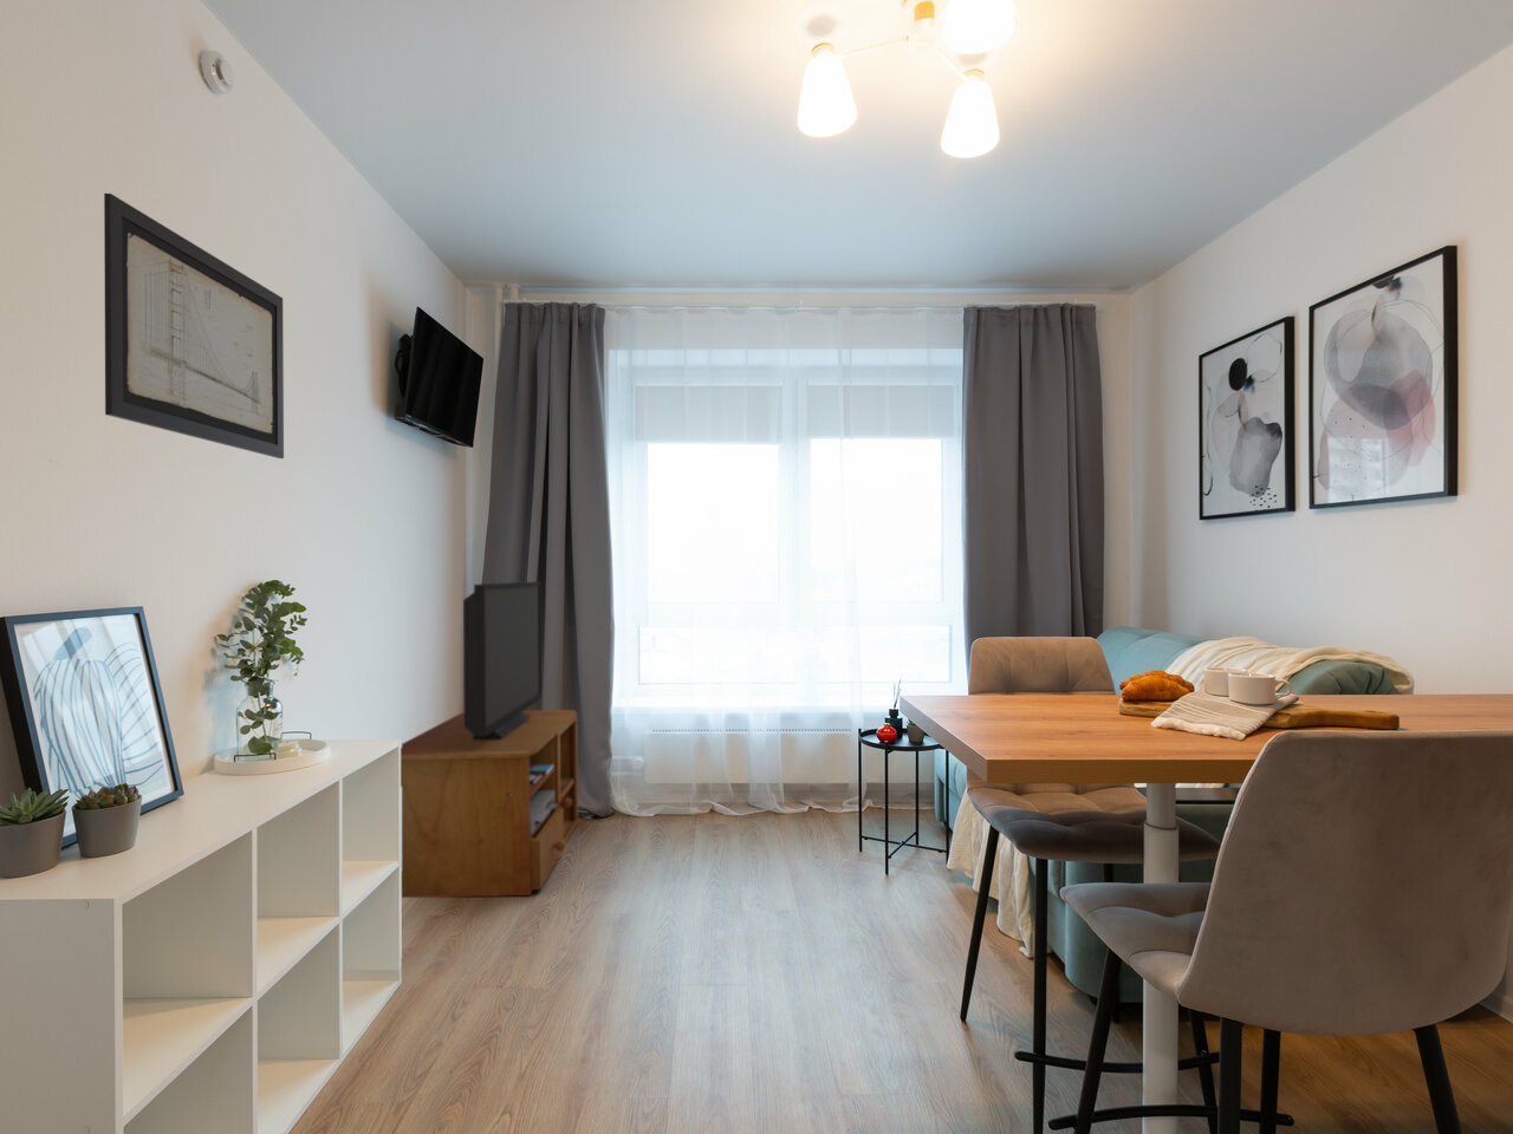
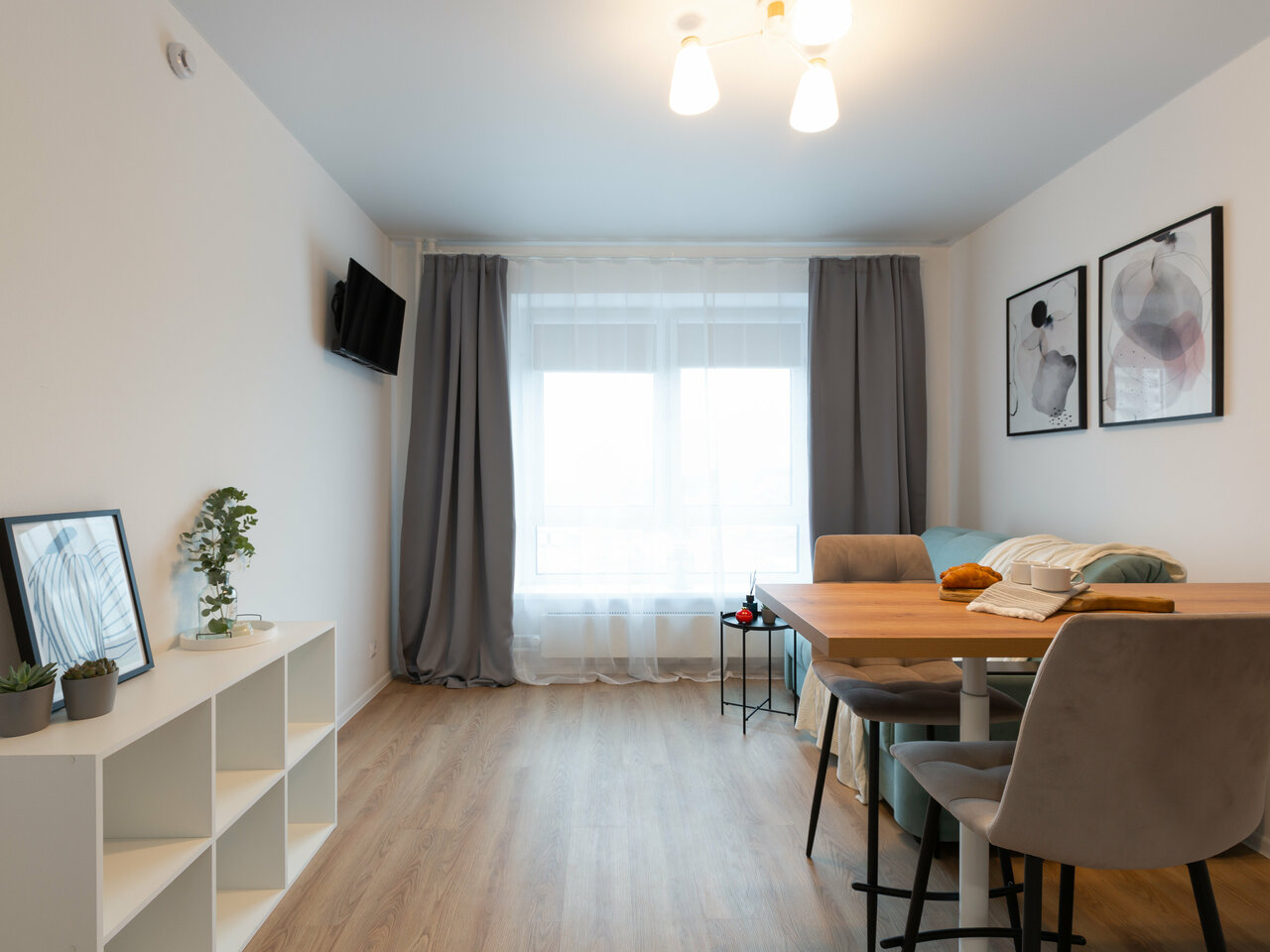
- tv stand [399,580,579,899]
- wall art [102,193,285,460]
